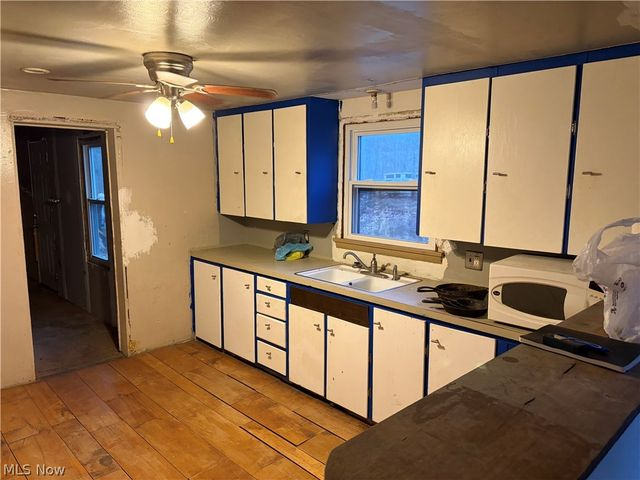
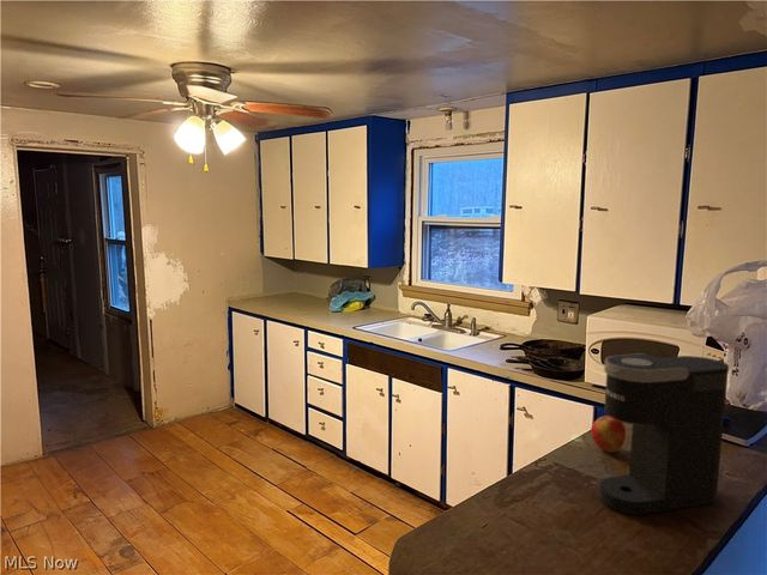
+ apple [590,411,627,453]
+ coffee maker [598,352,730,516]
